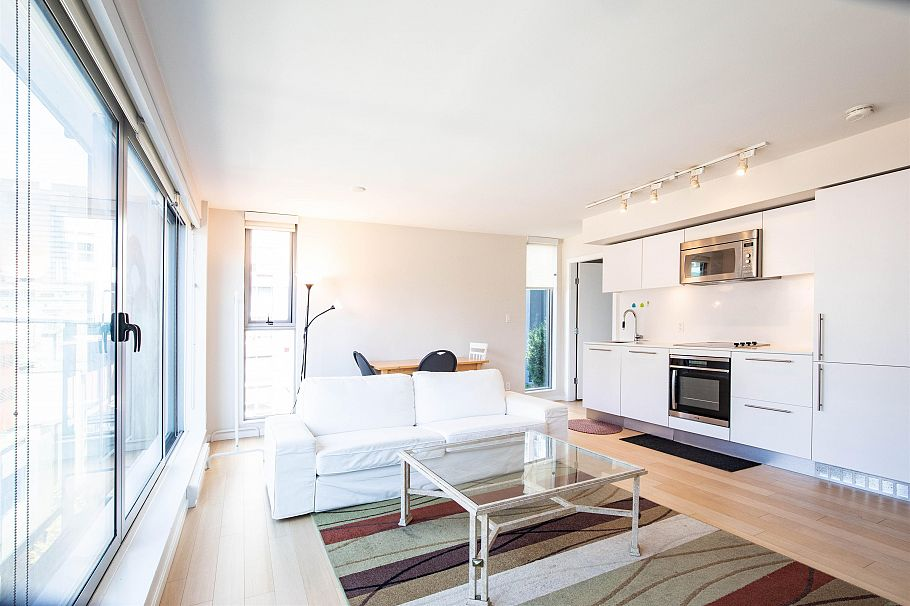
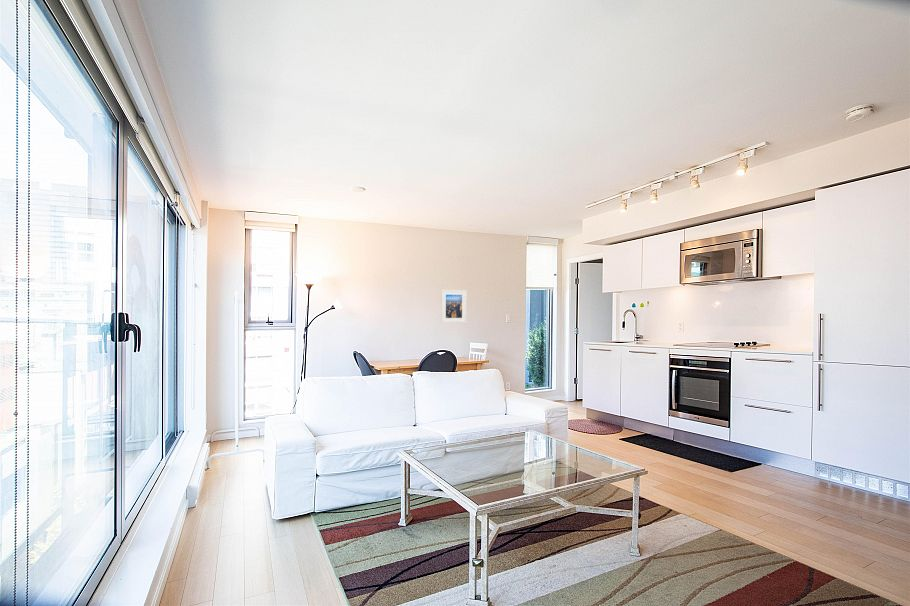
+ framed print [440,289,467,324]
